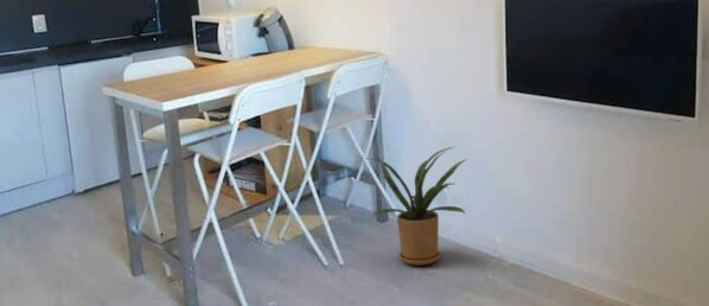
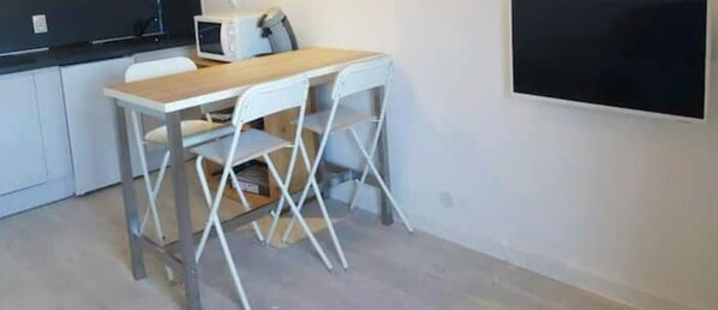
- house plant [363,145,468,267]
